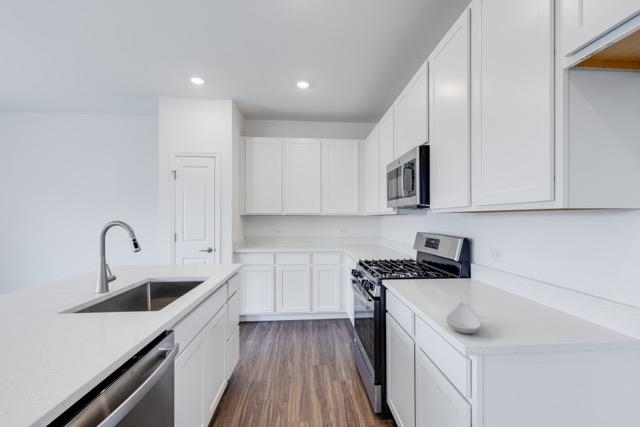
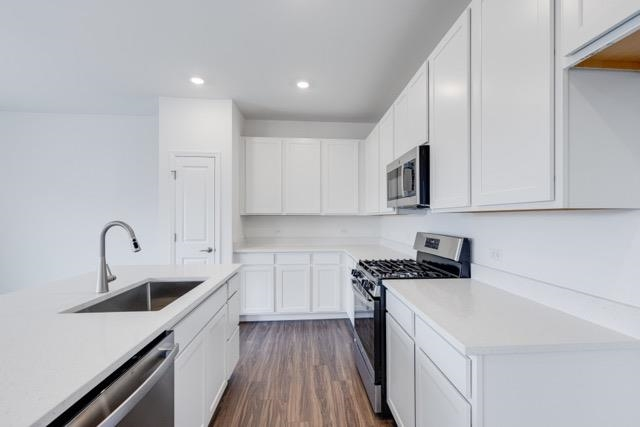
- spoon rest [445,301,483,335]
